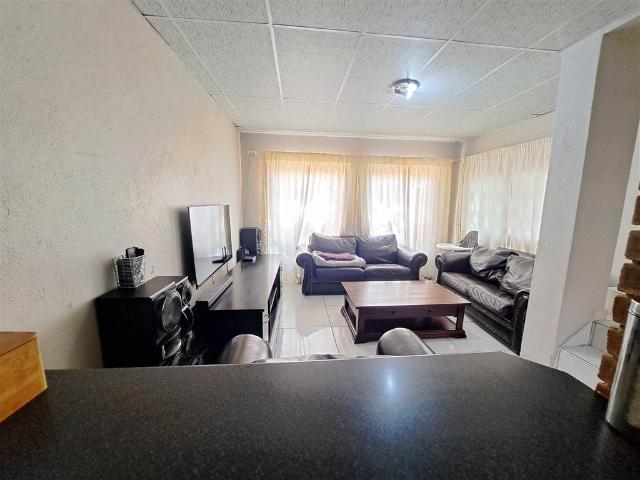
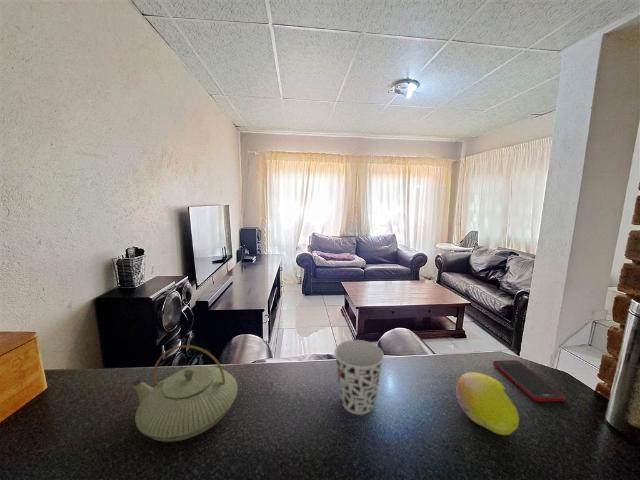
+ teapot [129,344,239,443]
+ cell phone [492,359,566,403]
+ fruit [455,371,520,436]
+ cup [333,339,385,416]
